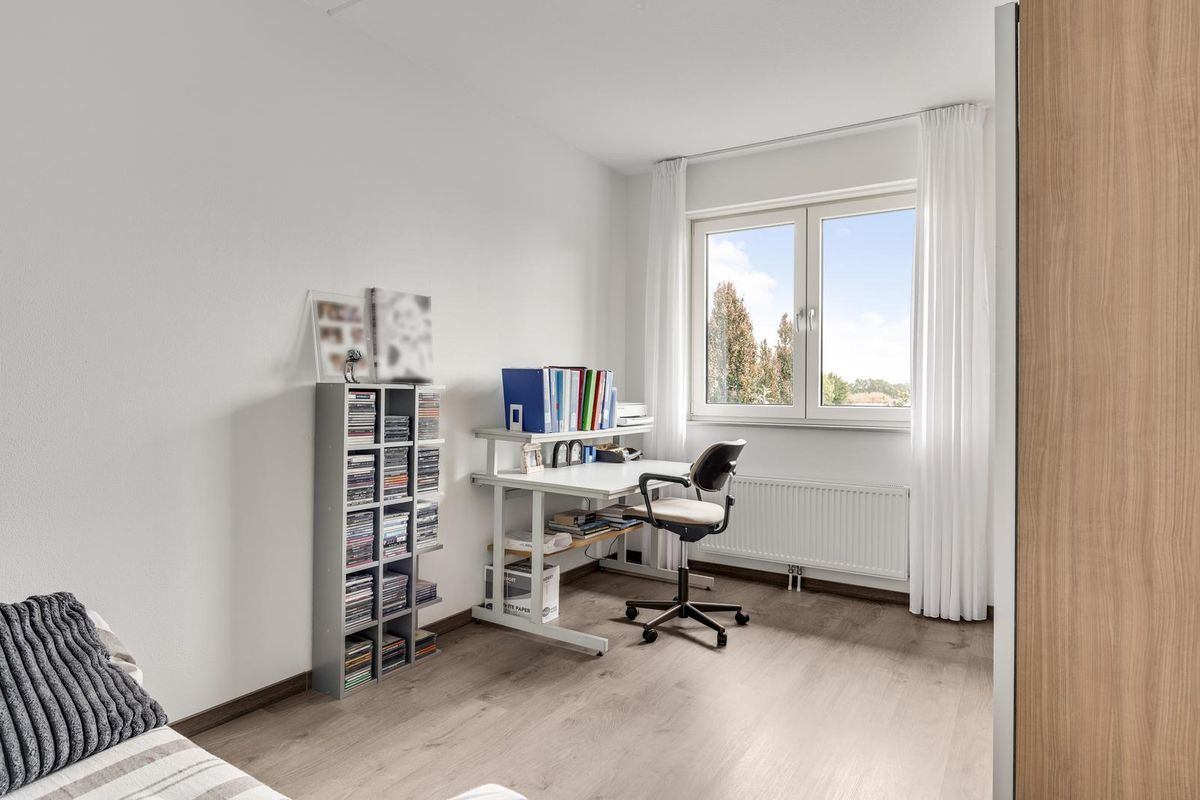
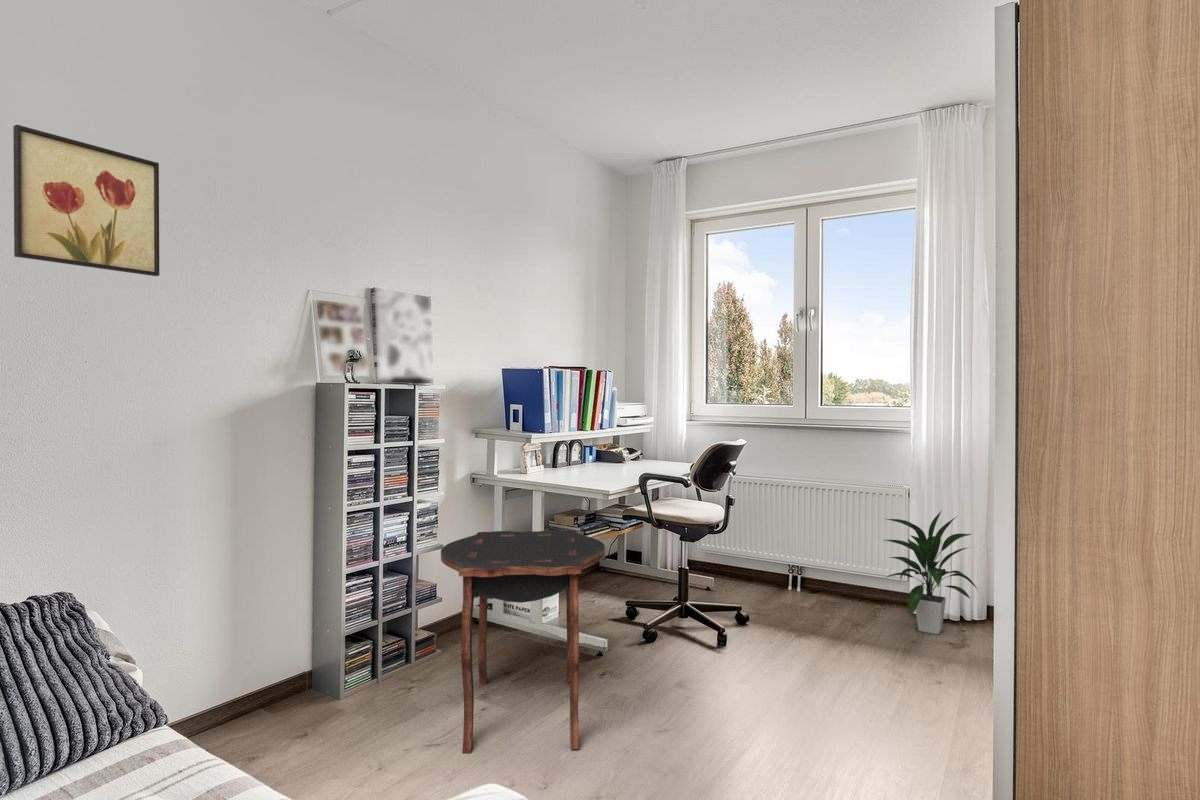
+ wall art [12,124,160,277]
+ side table [440,529,606,754]
+ indoor plant [880,510,981,635]
